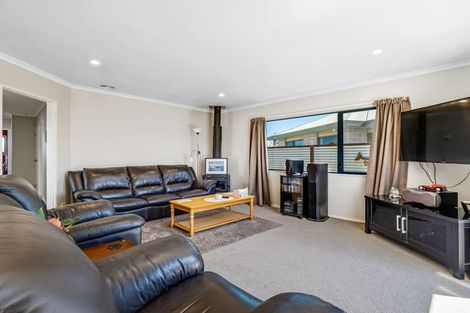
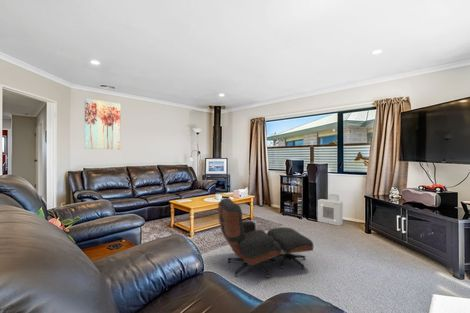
+ lounge chair [217,197,314,279]
+ wall art [84,97,121,150]
+ air purifier [317,193,344,227]
